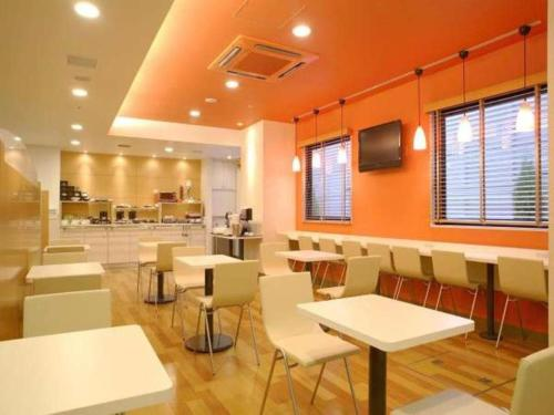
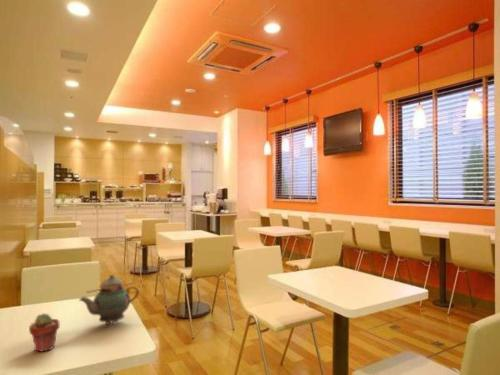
+ teapot [78,273,140,326]
+ potted succulent [28,312,61,352]
